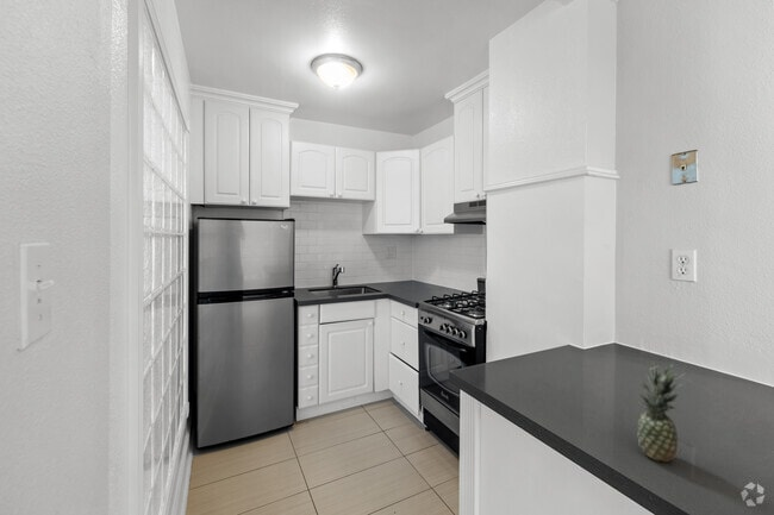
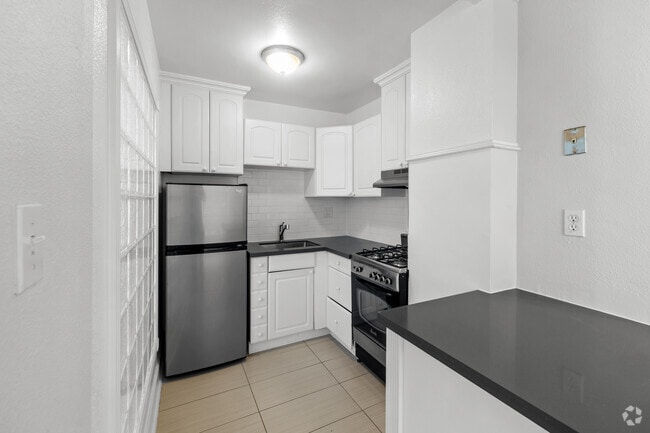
- fruit [635,360,687,463]
